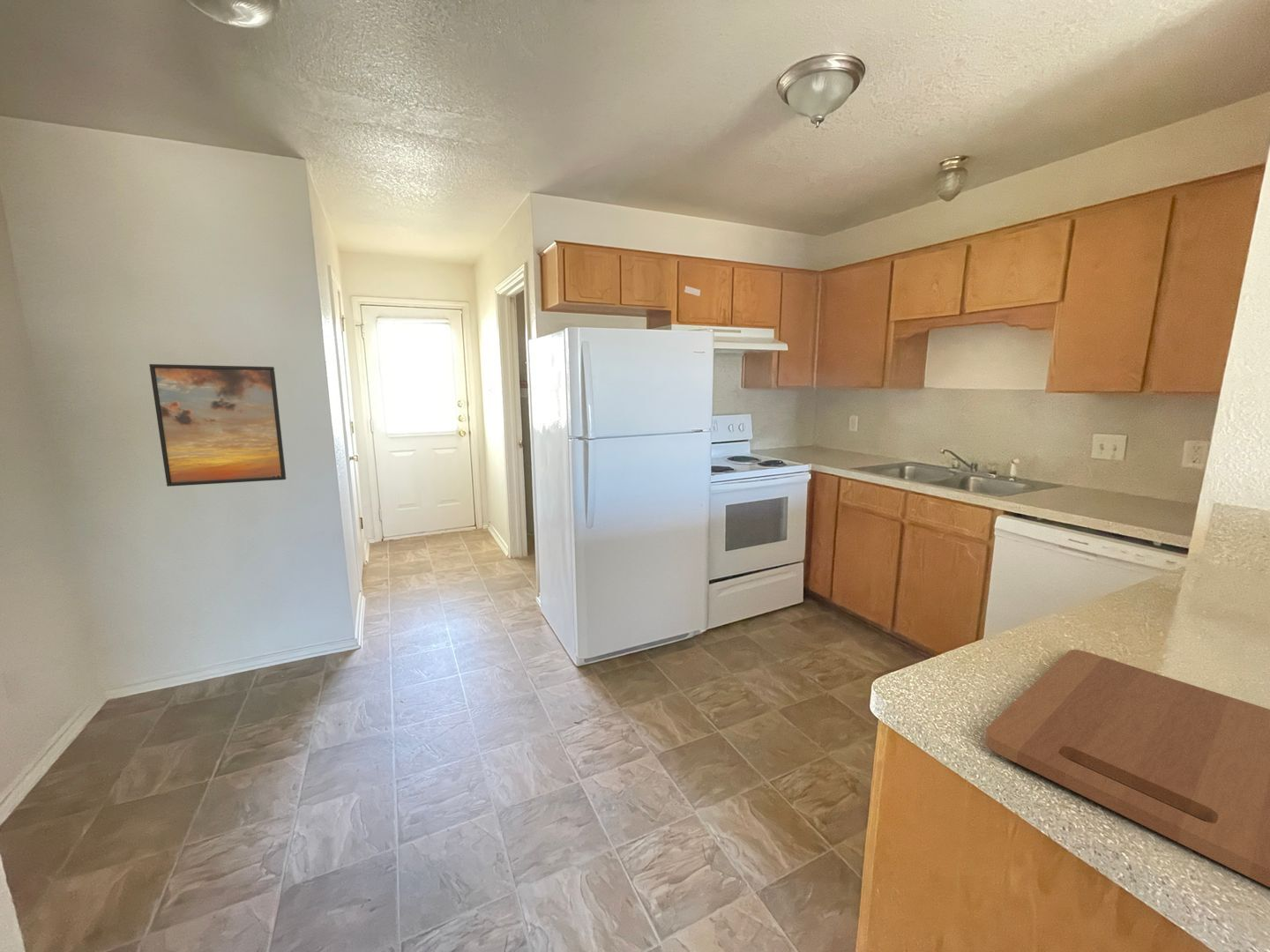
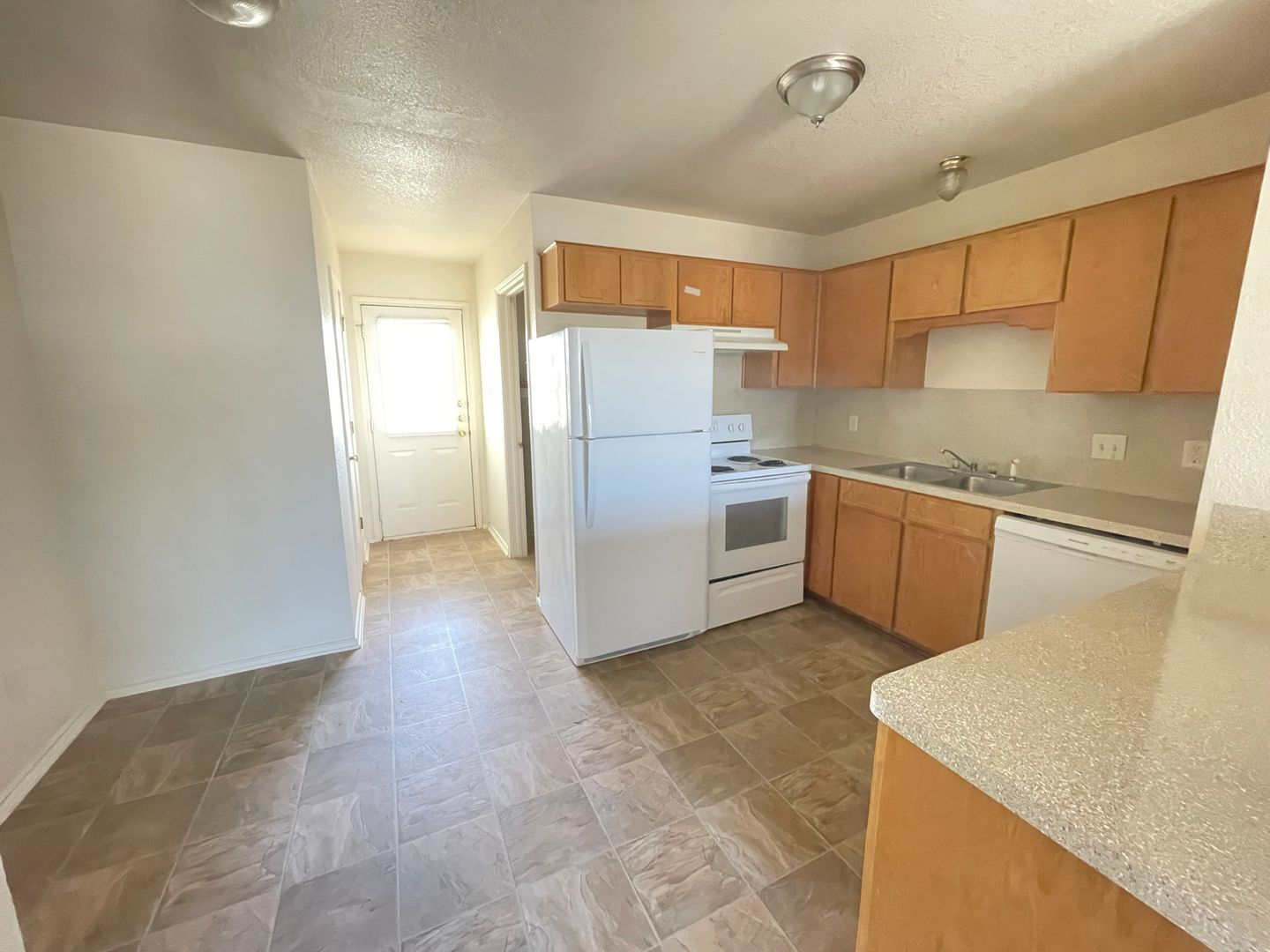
- cutting board [983,649,1270,889]
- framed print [148,363,287,487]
